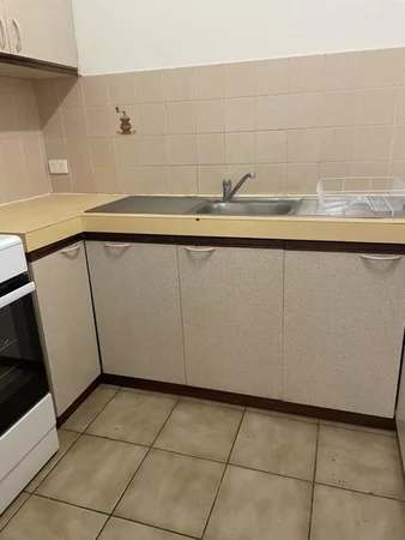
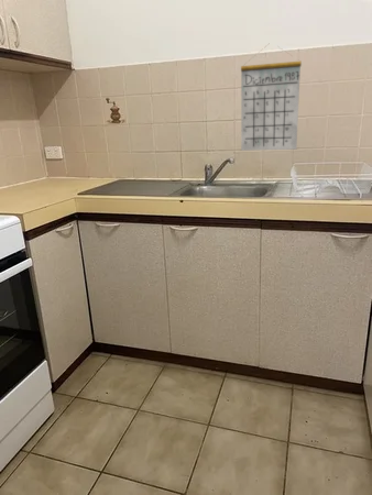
+ calendar [240,44,303,152]
